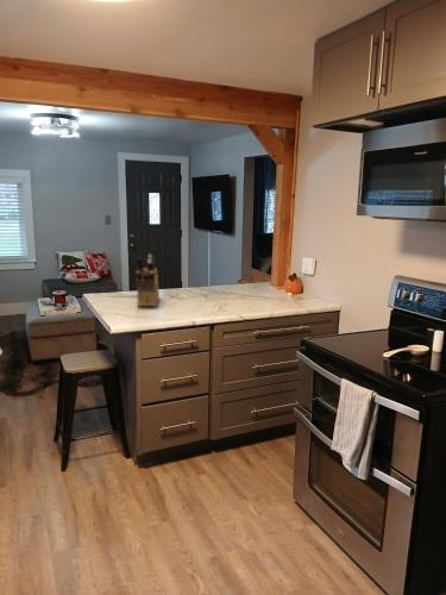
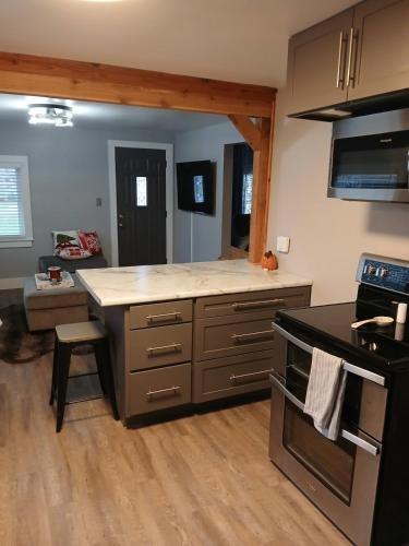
- knife block [134,253,161,308]
